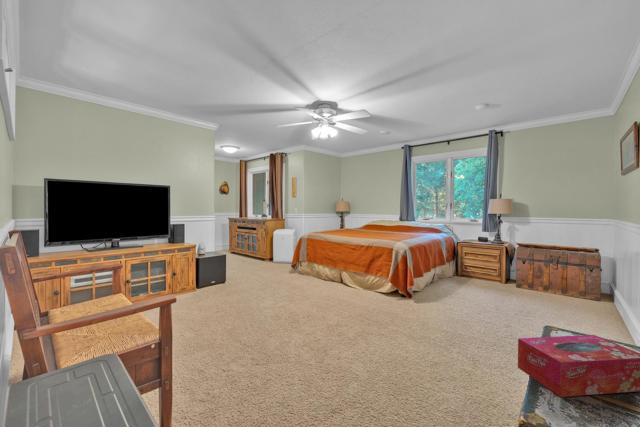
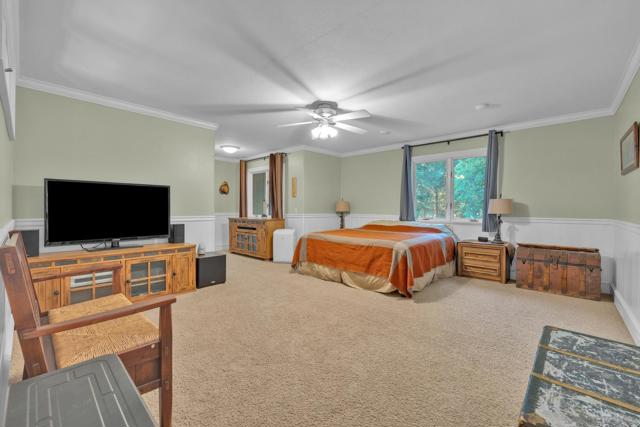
- tissue box [517,334,640,398]
